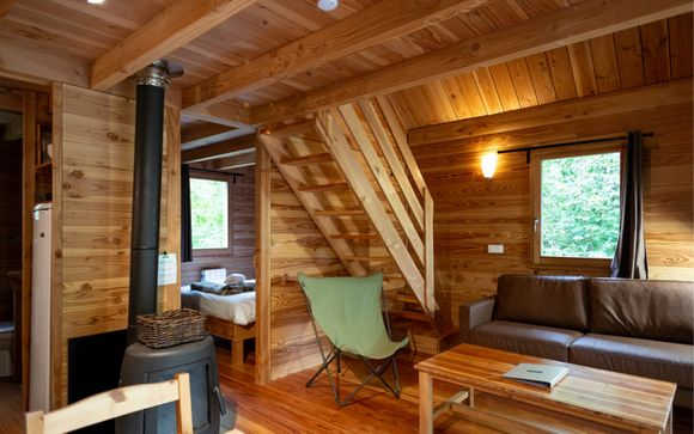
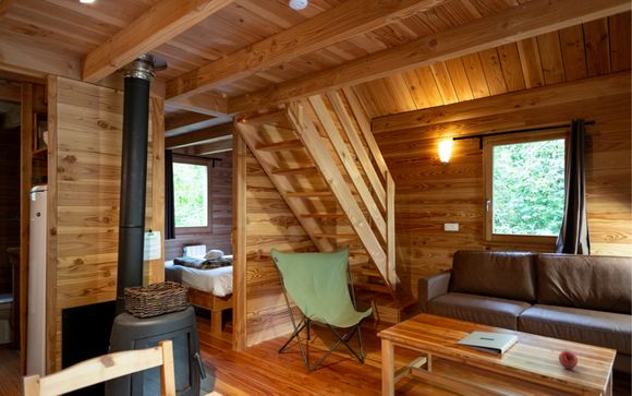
+ fruit [558,350,579,370]
